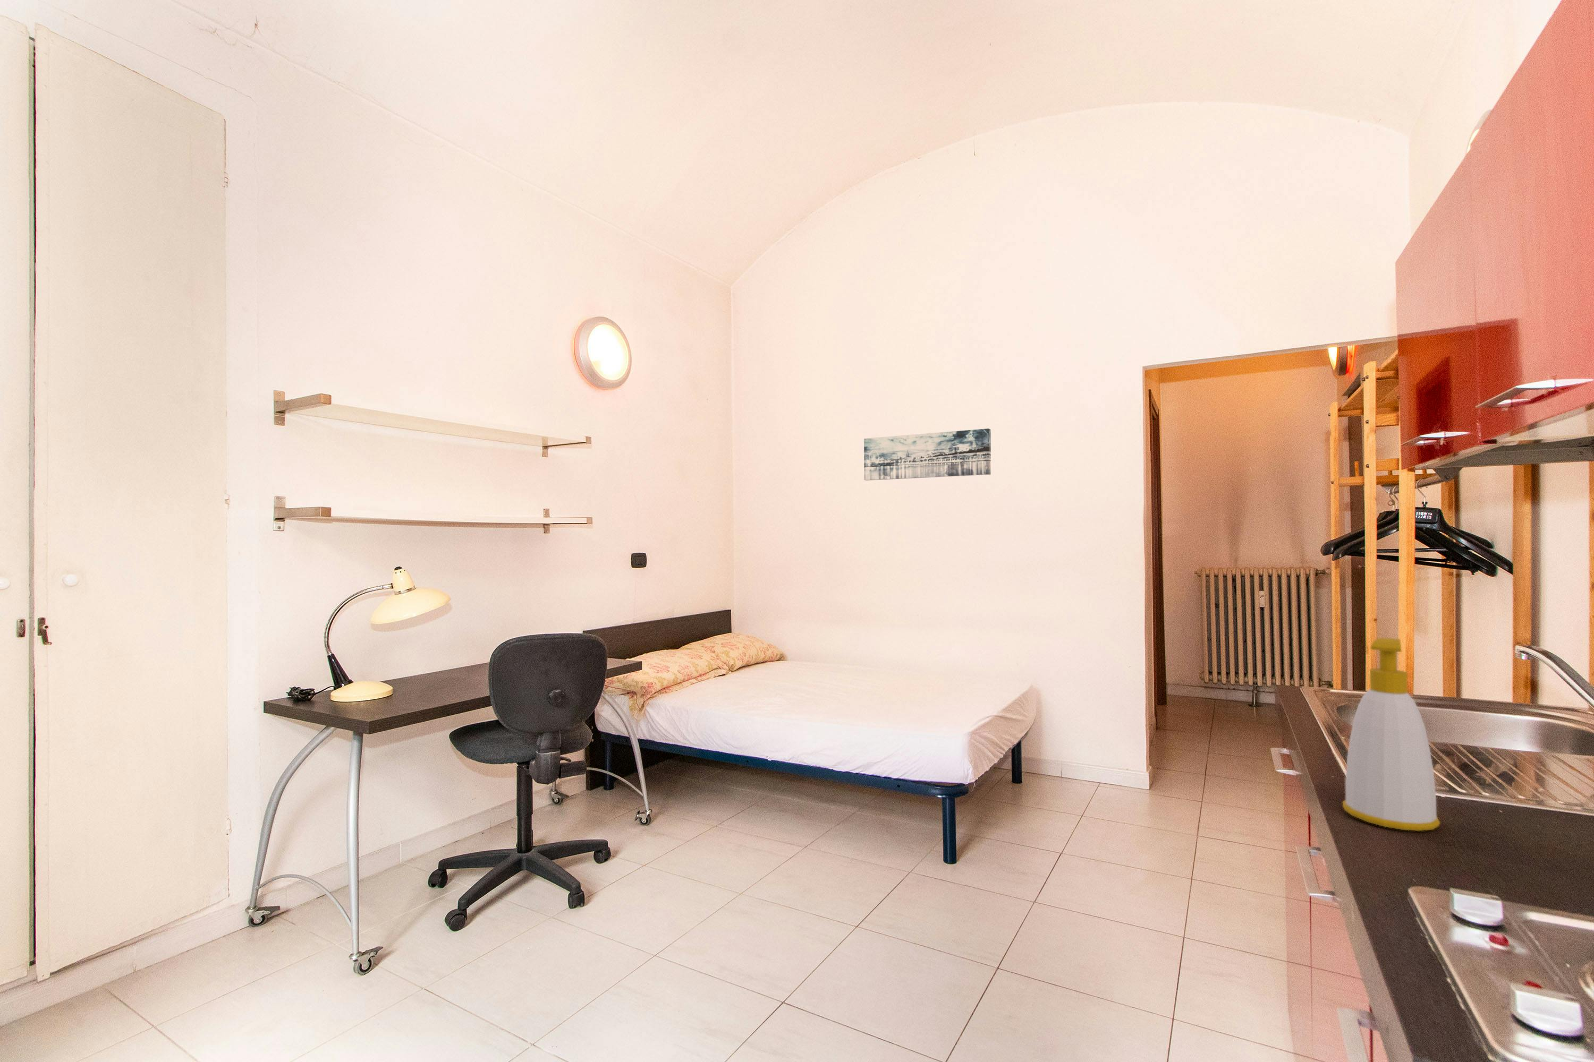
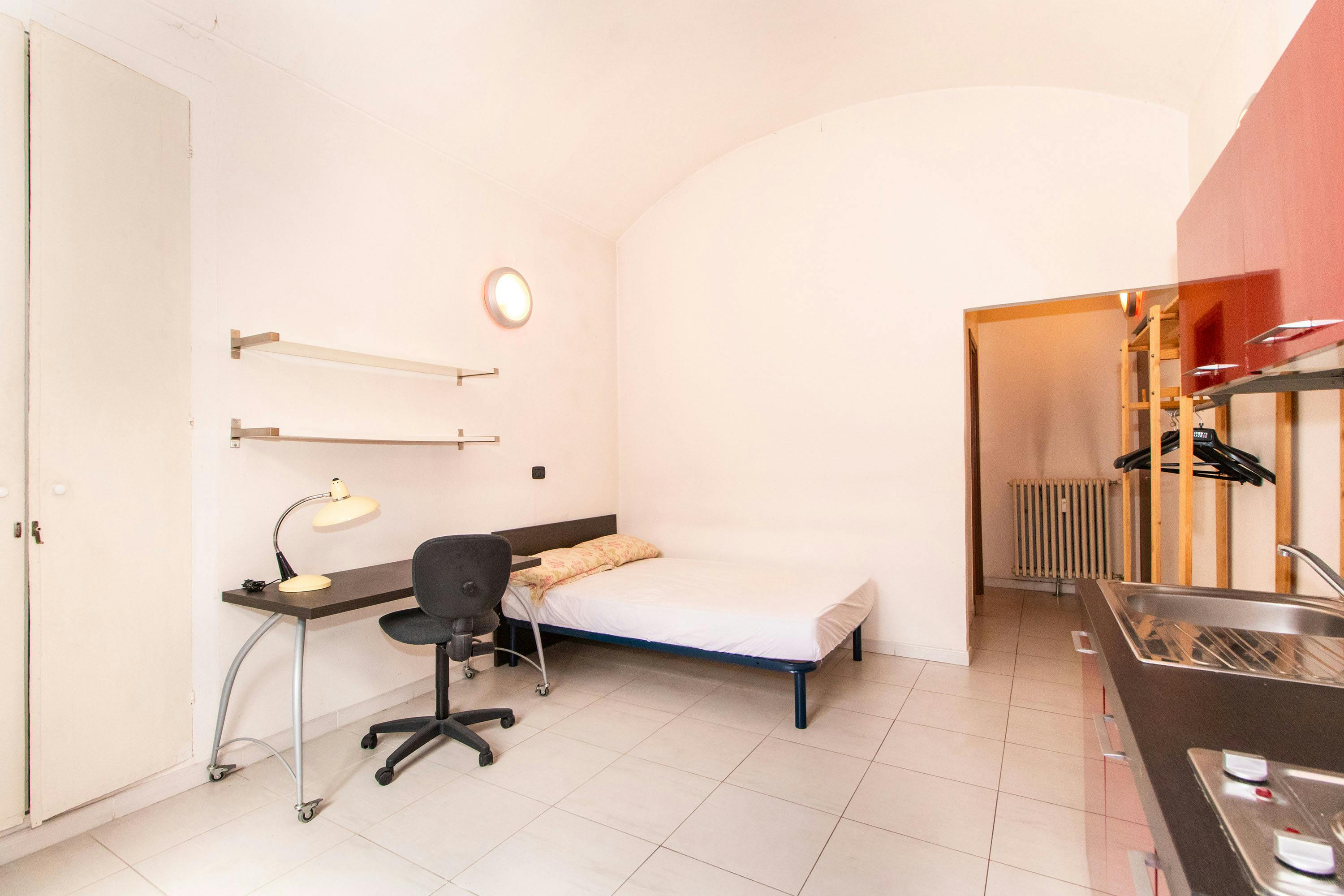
- soap bottle [1343,638,1441,832]
- wall art [863,428,992,481]
